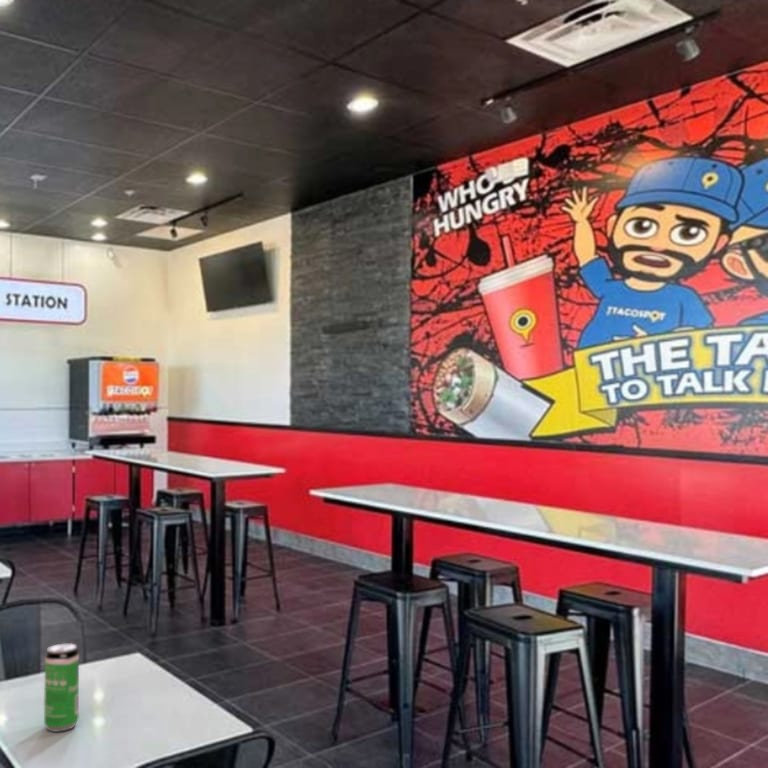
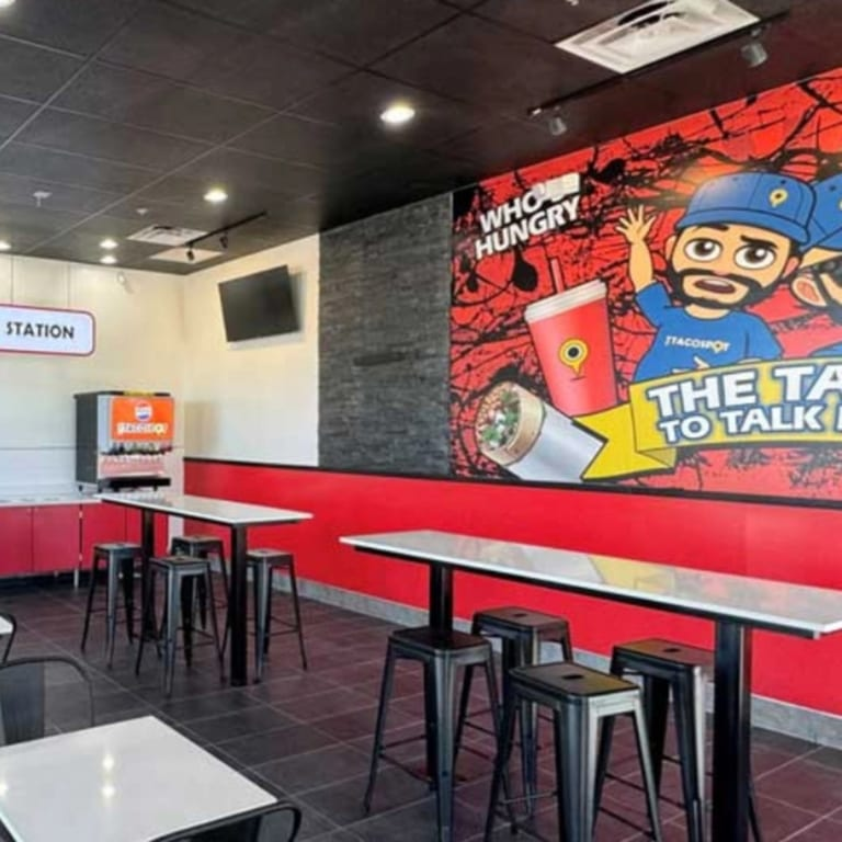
- beverage can [43,642,80,733]
